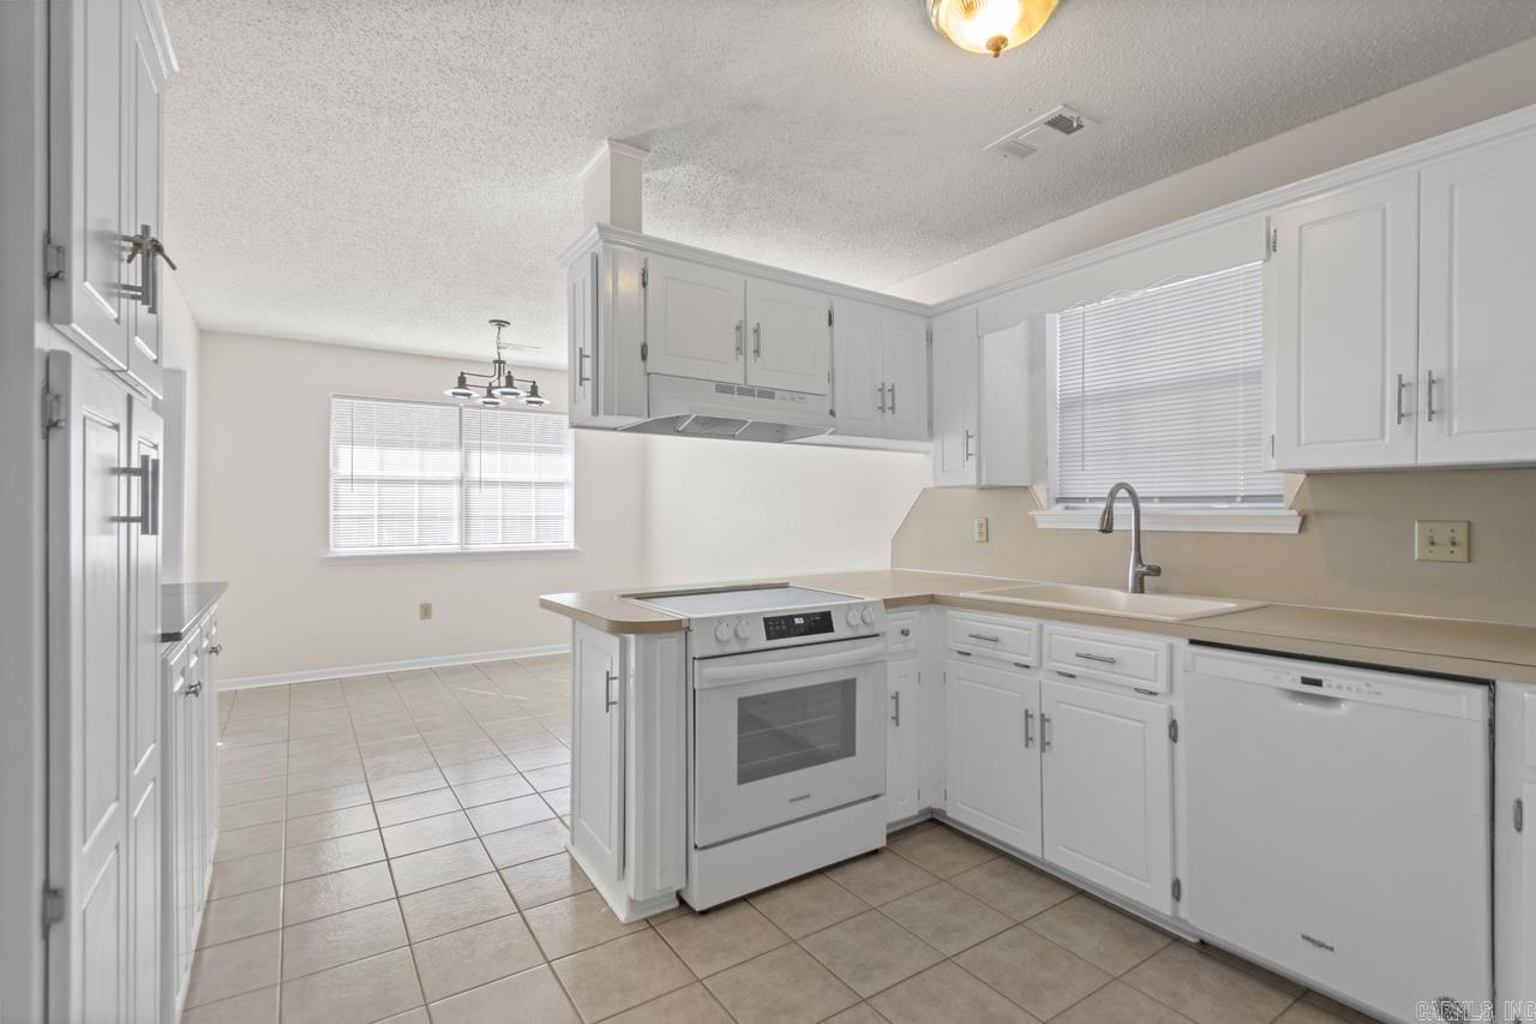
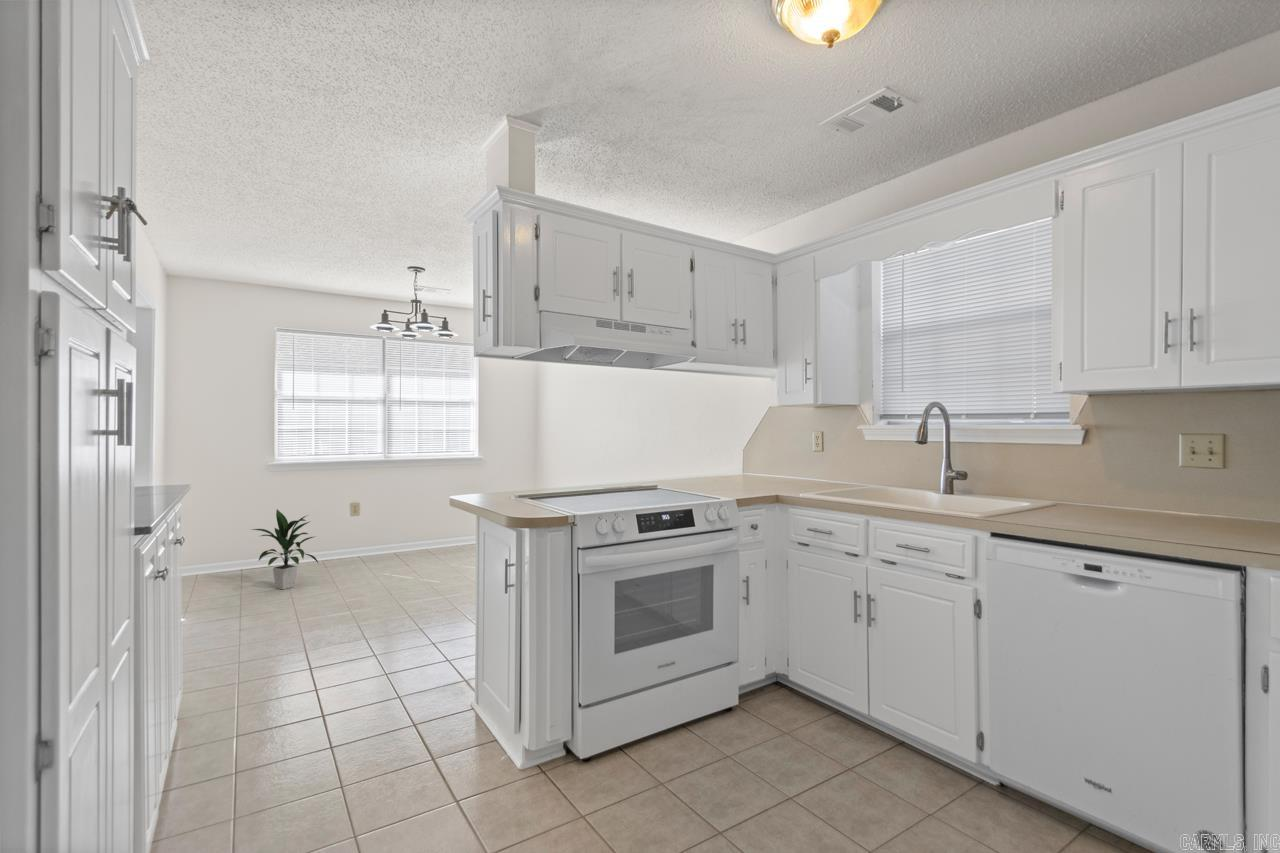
+ indoor plant [250,508,320,590]
